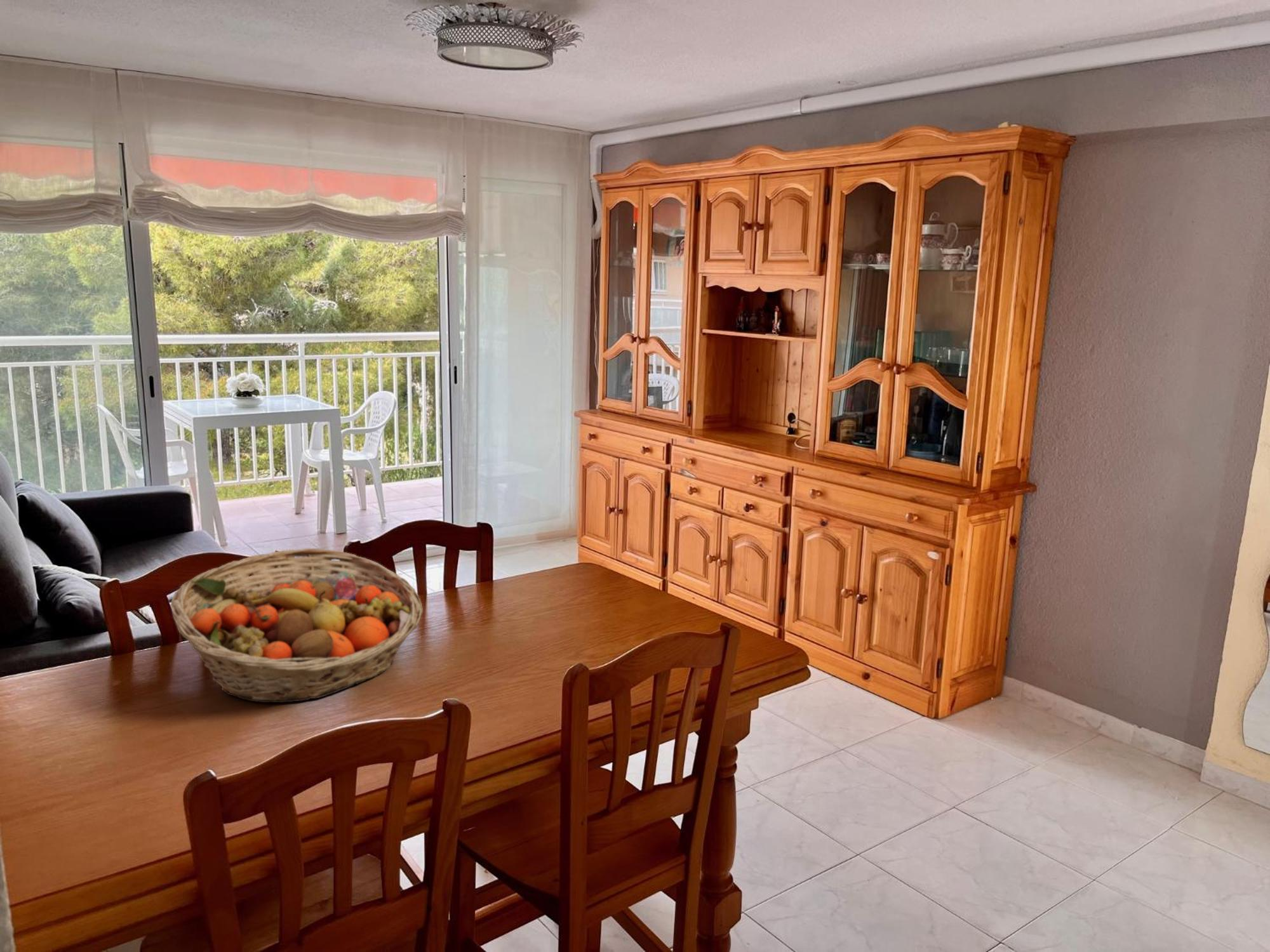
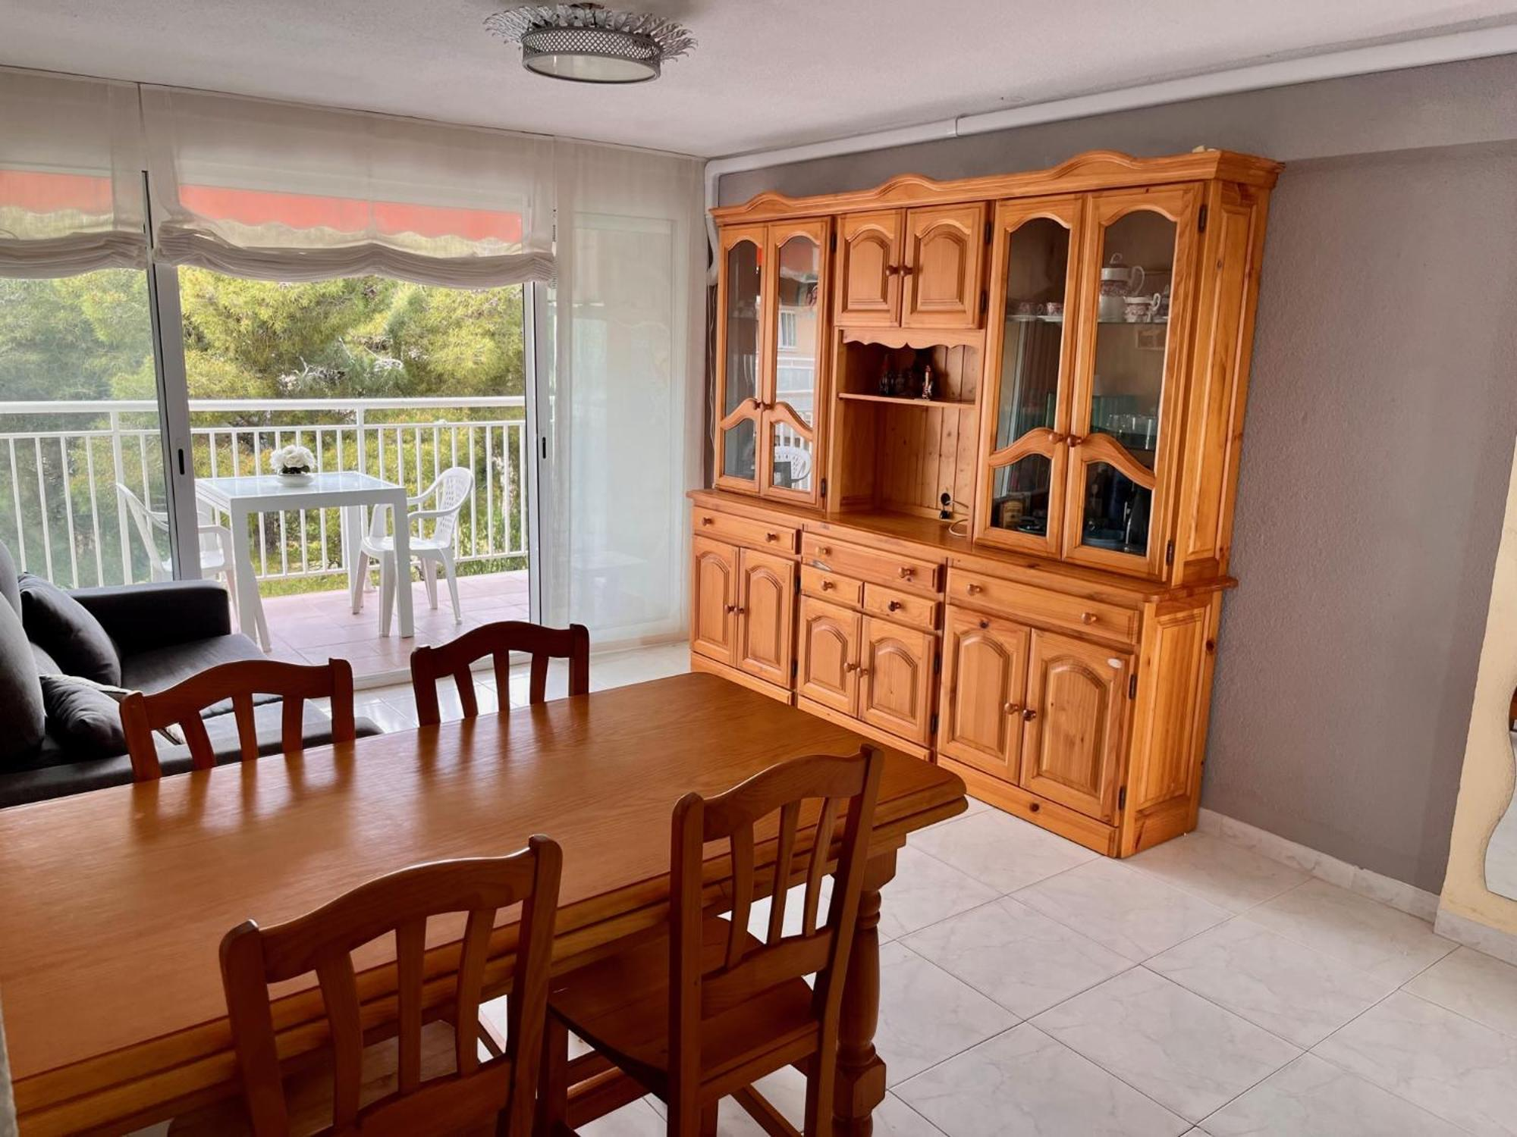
- fruit basket [170,548,424,703]
